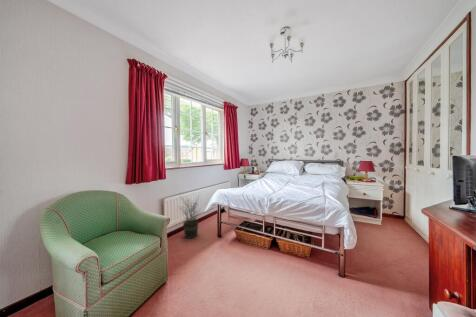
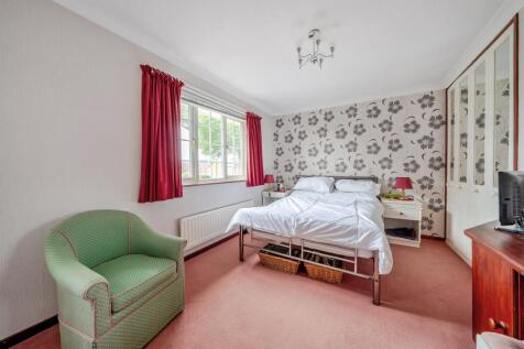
- potted plant [177,192,202,240]
